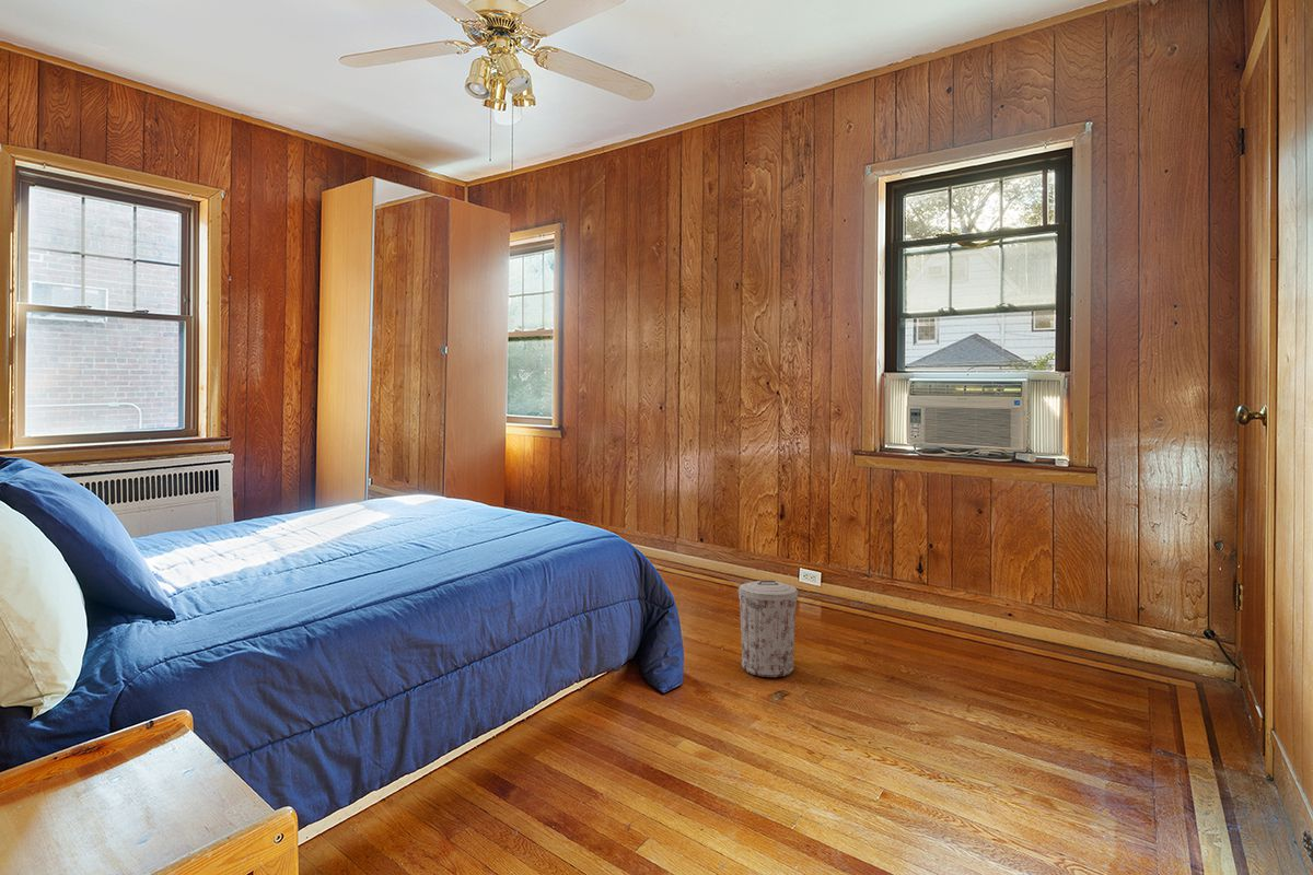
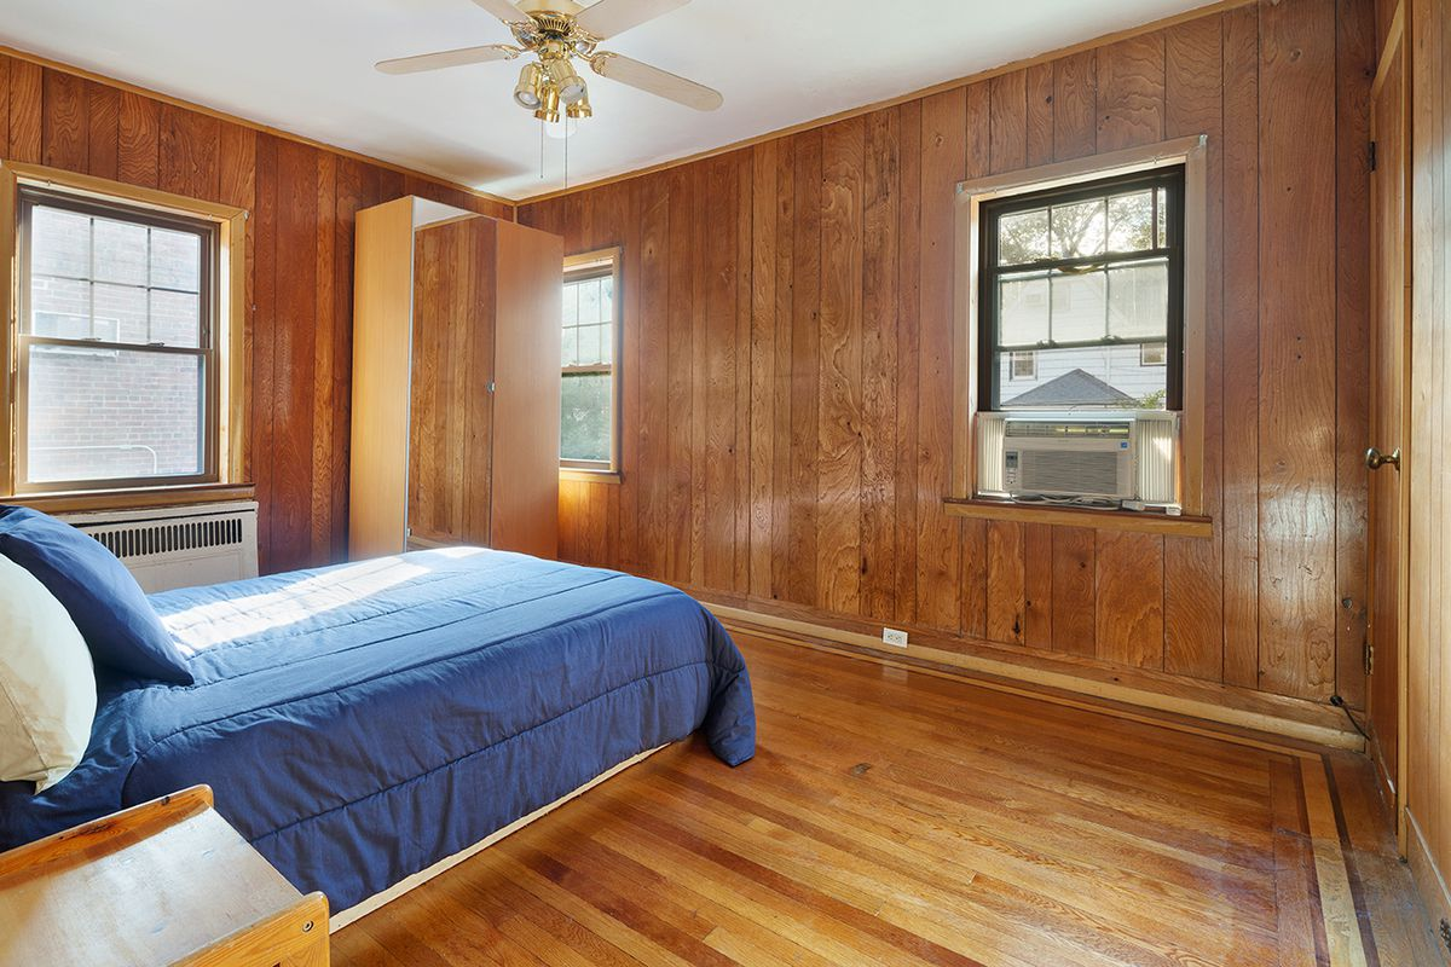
- trash can [737,580,799,678]
